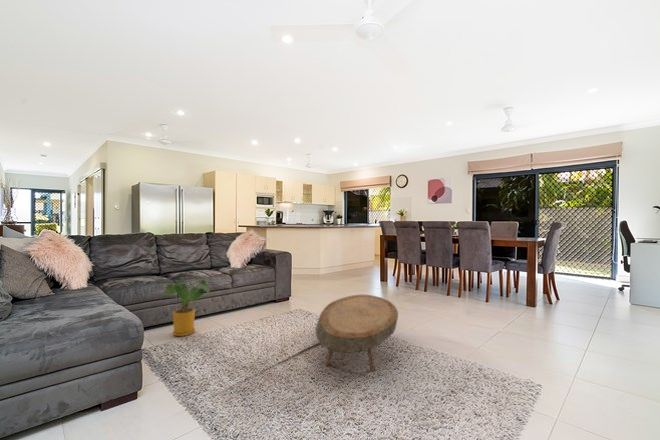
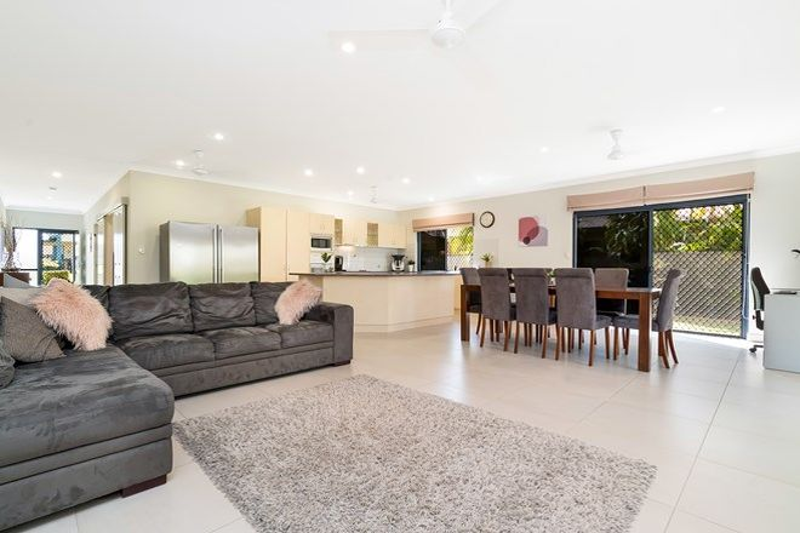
- house plant [161,276,211,337]
- coffee table [315,294,399,372]
